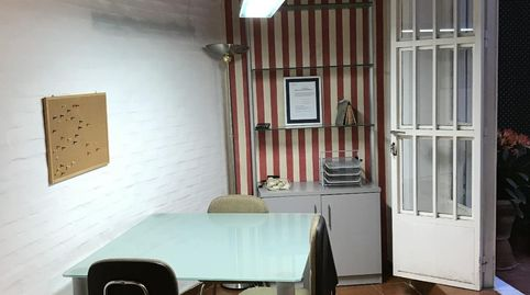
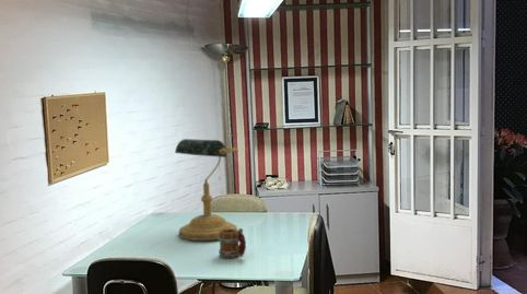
+ desk lamp [174,138,239,242]
+ mug [218,227,247,259]
